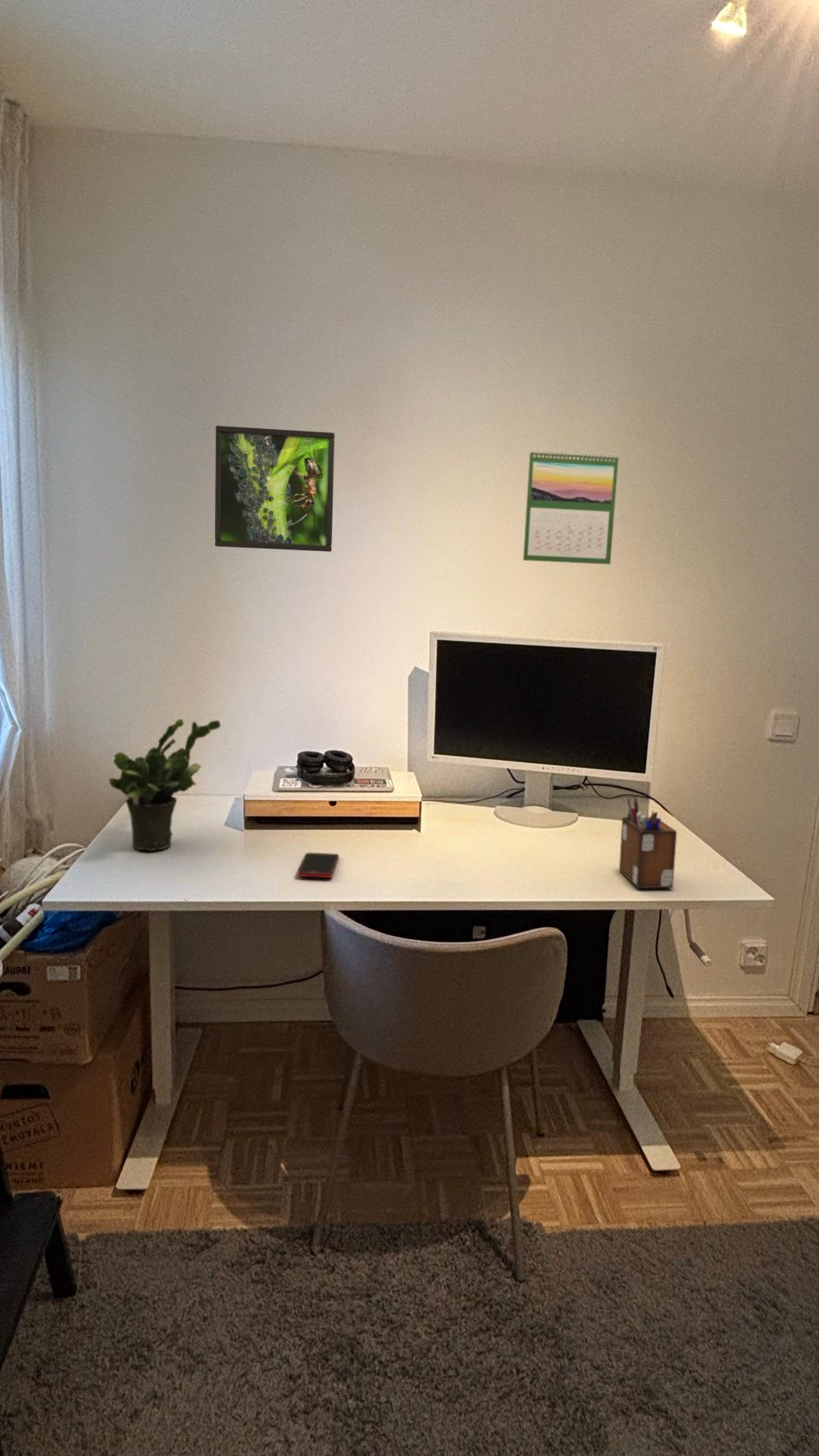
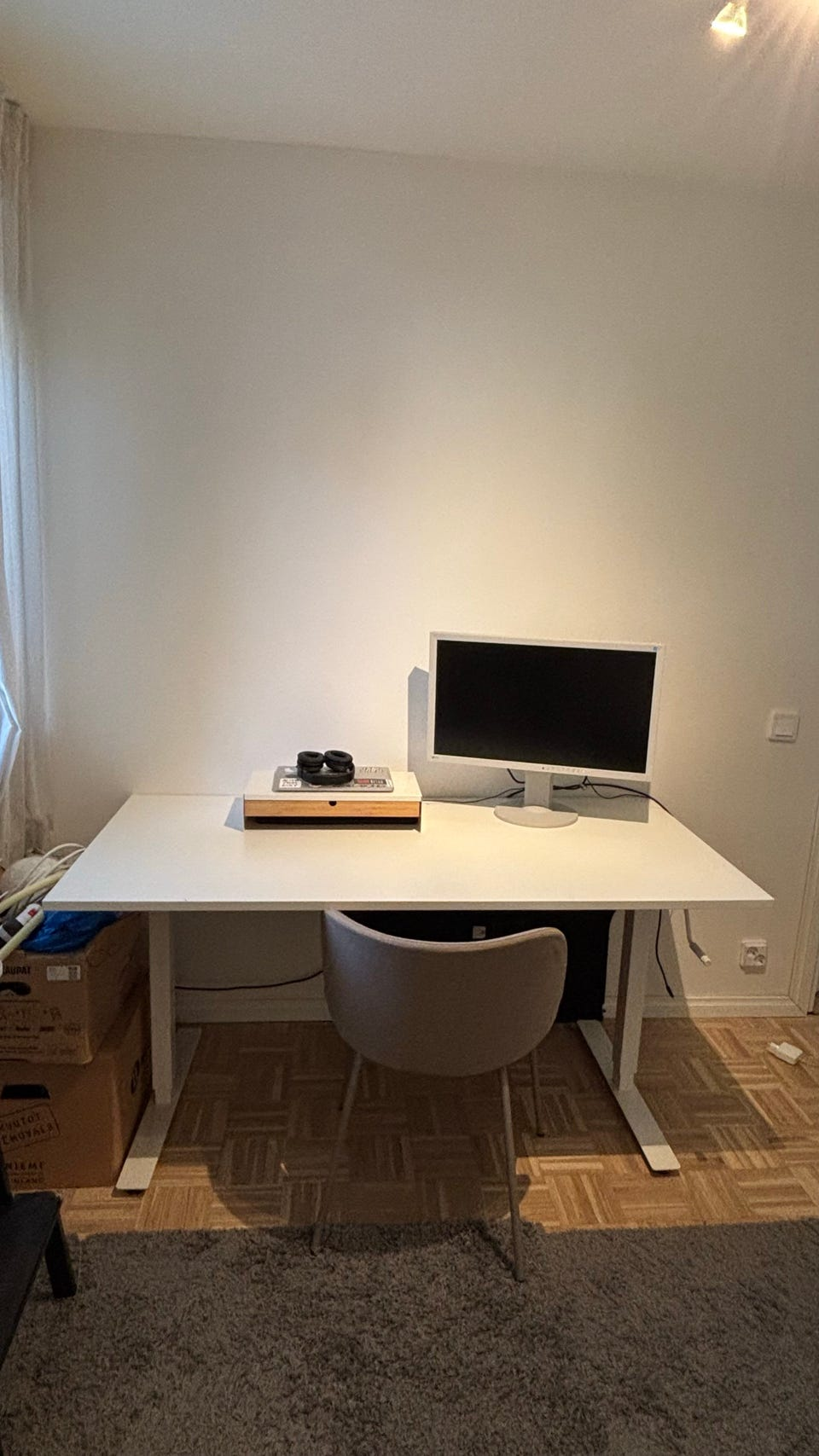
- calendar [522,449,619,566]
- potted plant [108,718,221,851]
- desk organizer [619,797,677,890]
- cell phone [296,852,340,879]
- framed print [214,425,335,553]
